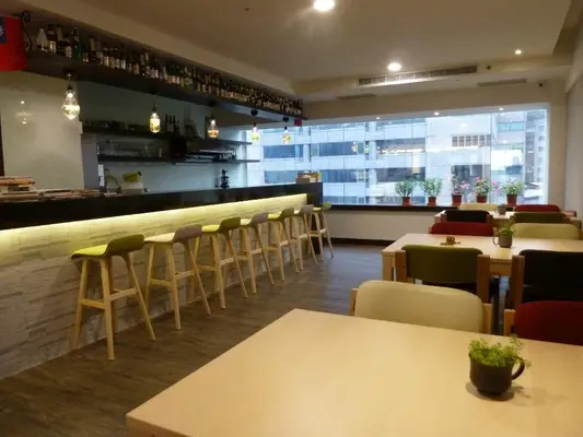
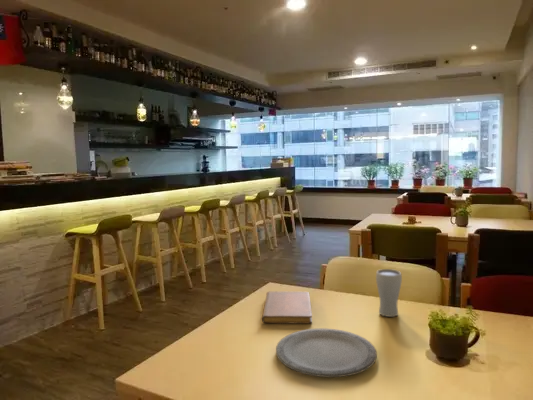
+ plate [275,327,378,378]
+ notebook [261,290,313,325]
+ drinking glass [375,268,403,318]
